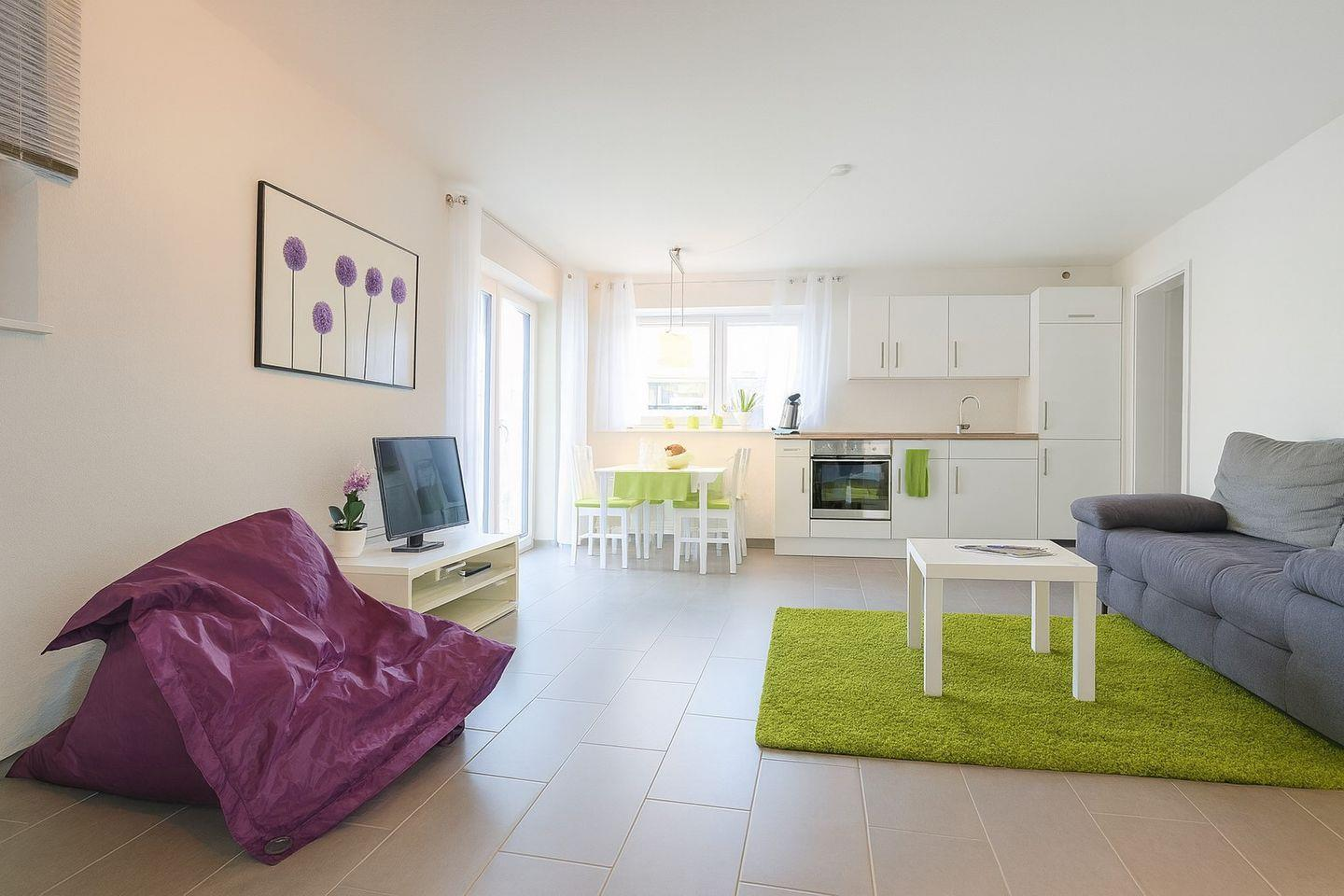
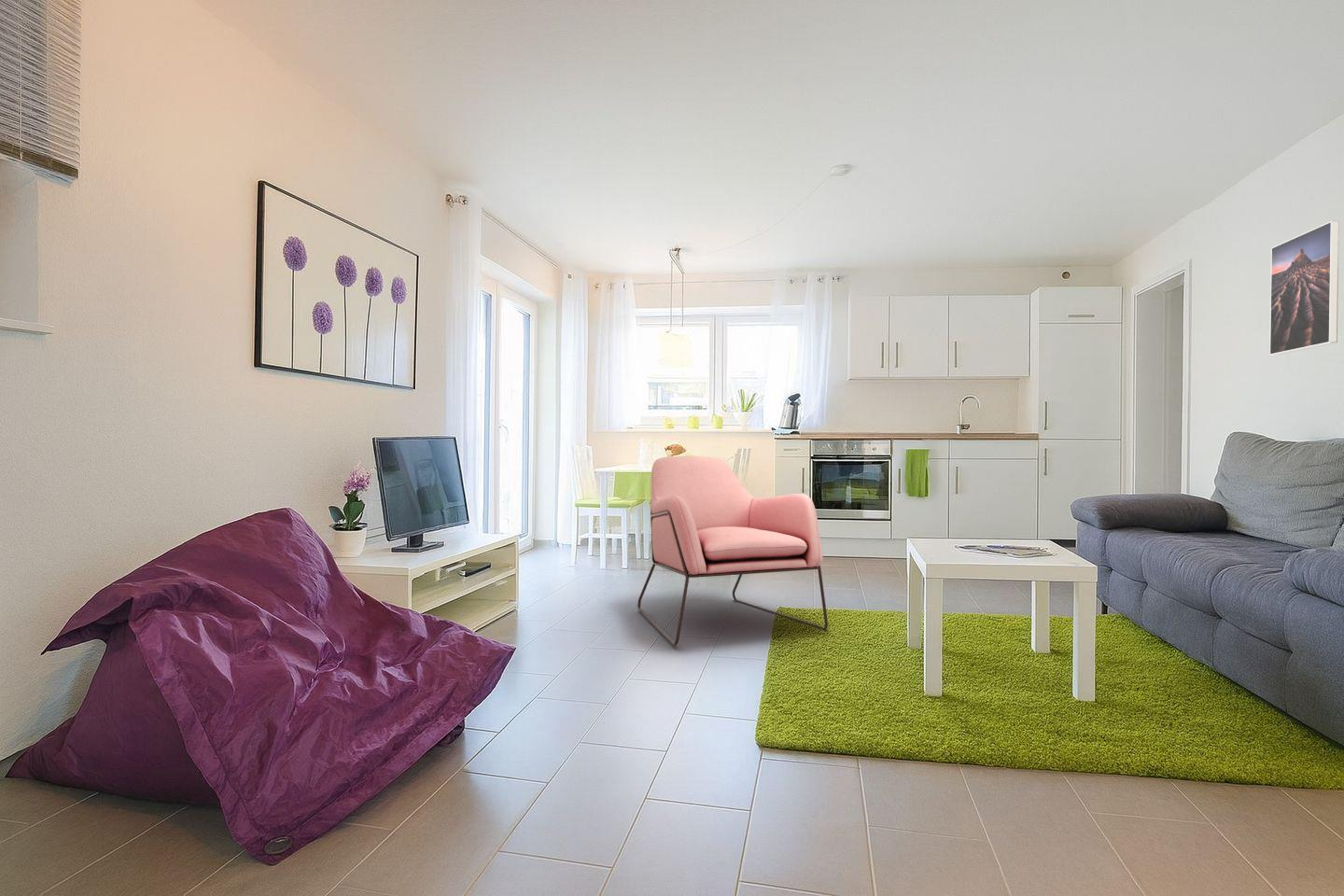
+ armchair [637,455,829,647]
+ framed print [1268,219,1340,357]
